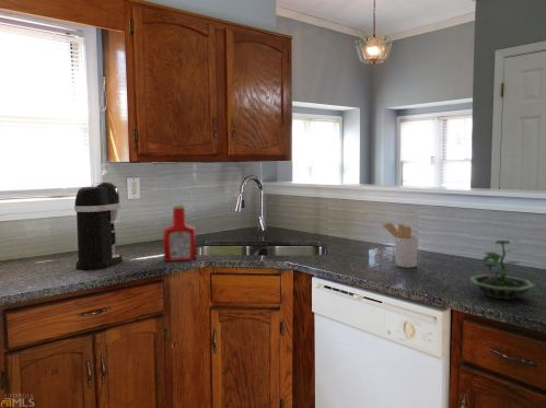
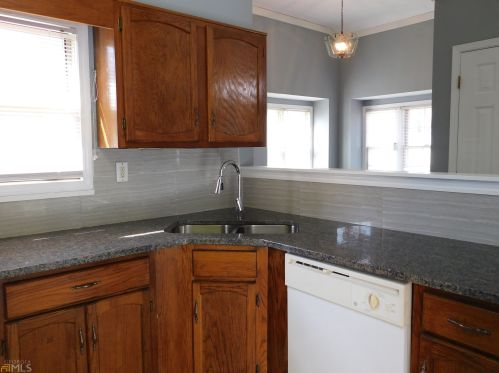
- terrarium [468,238,536,301]
- utensil holder [381,222,419,268]
- soap bottle [162,202,197,263]
- coffee maker [73,182,124,270]
